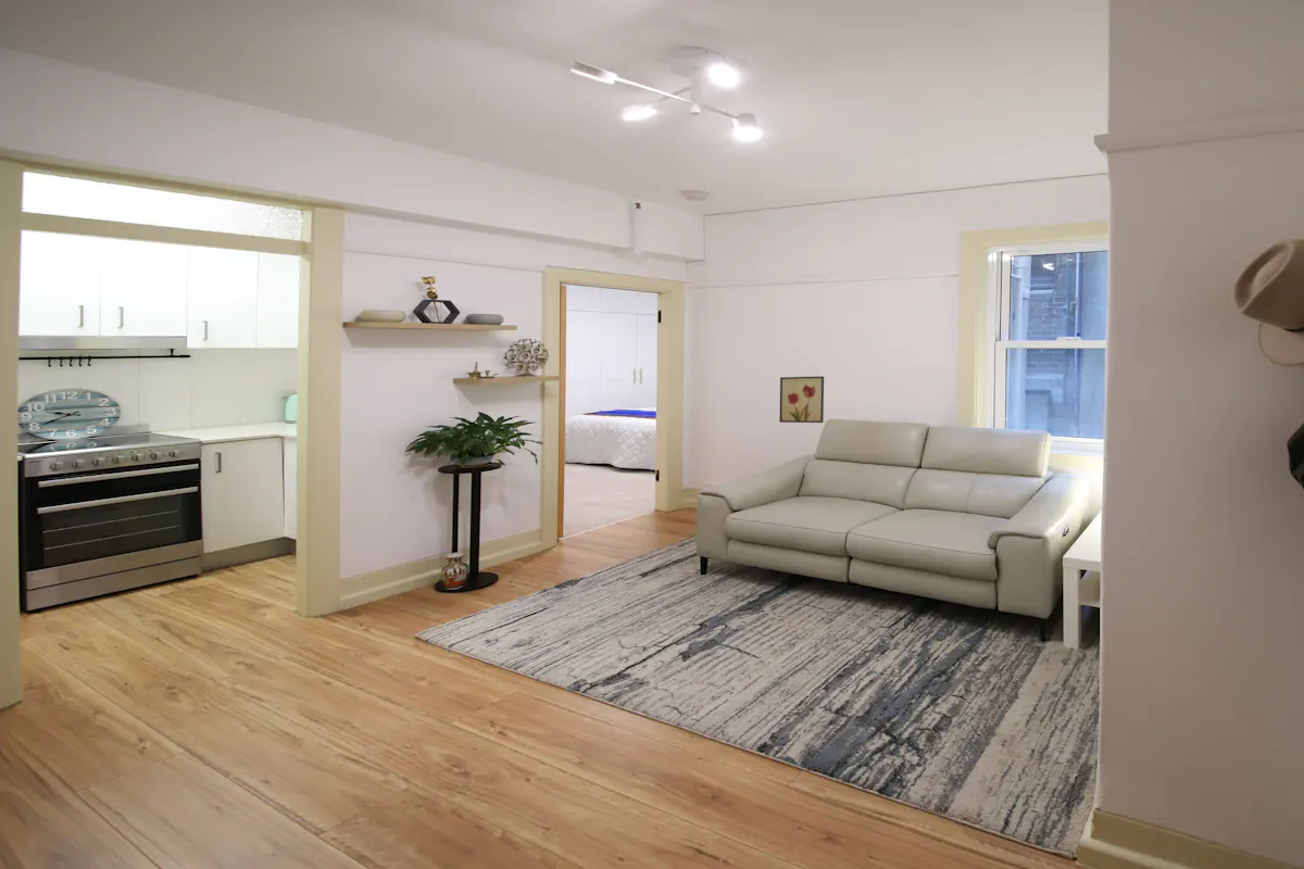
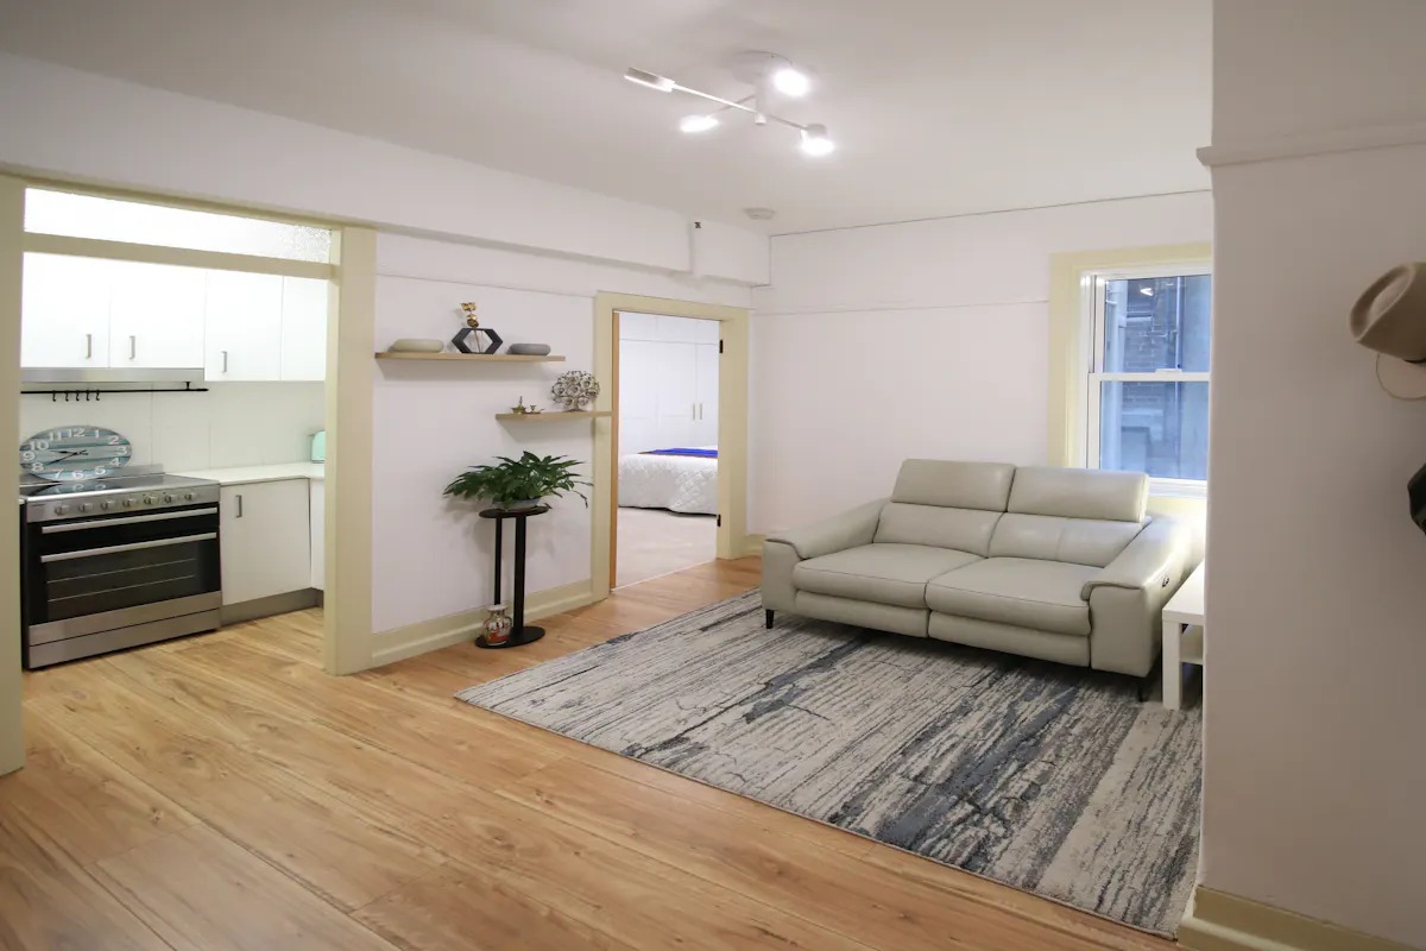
- wall art [778,375,825,424]
